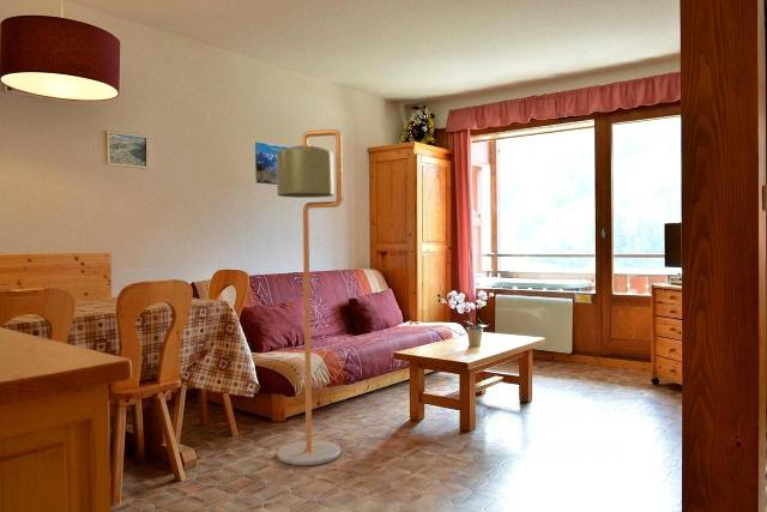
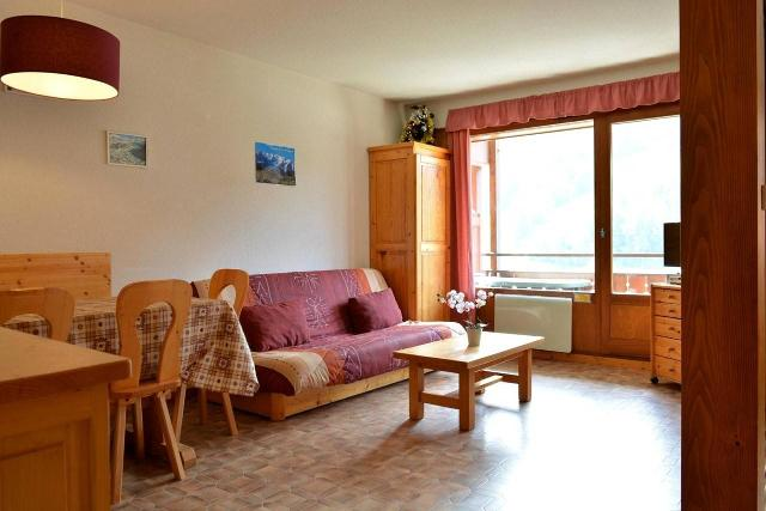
- floor lamp [276,128,344,466]
